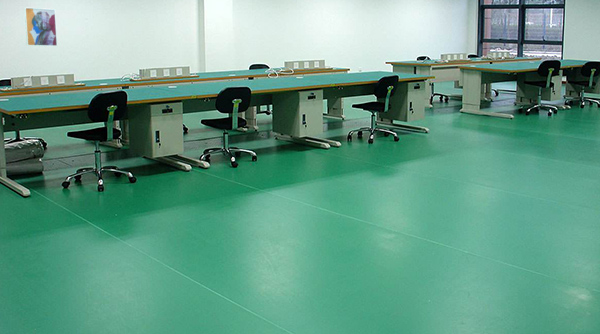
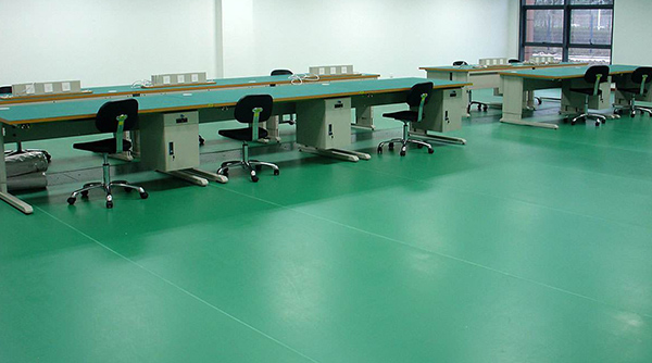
- wall art [23,6,59,47]
